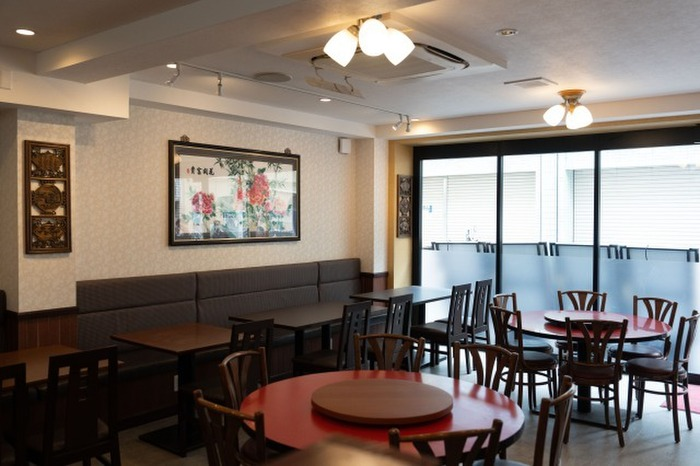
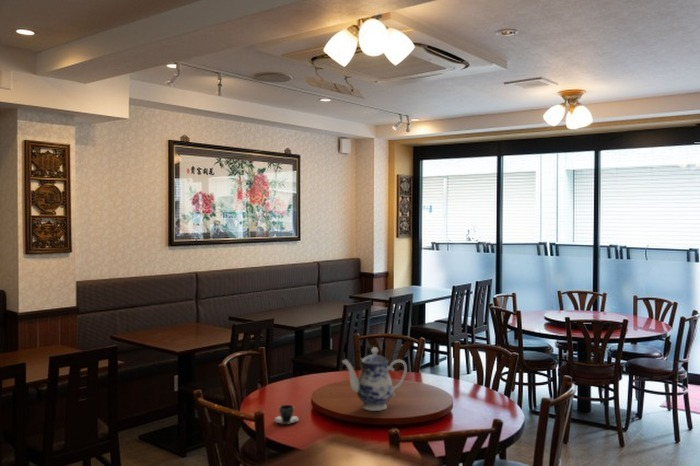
+ teacup [273,404,300,425]
+ teapot [341,346,408,412]
